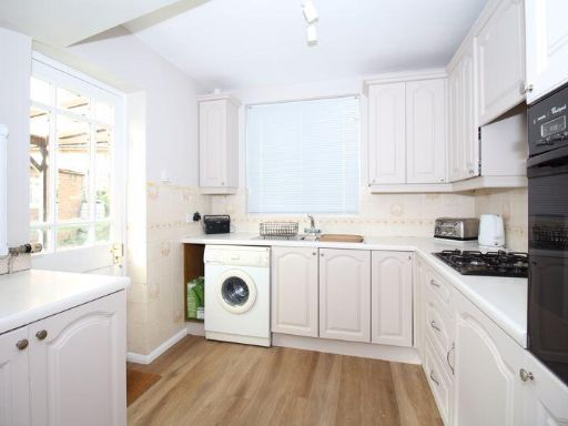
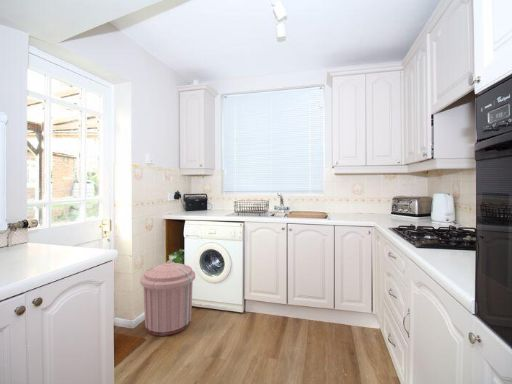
+ trash can [139,260,196,337]
